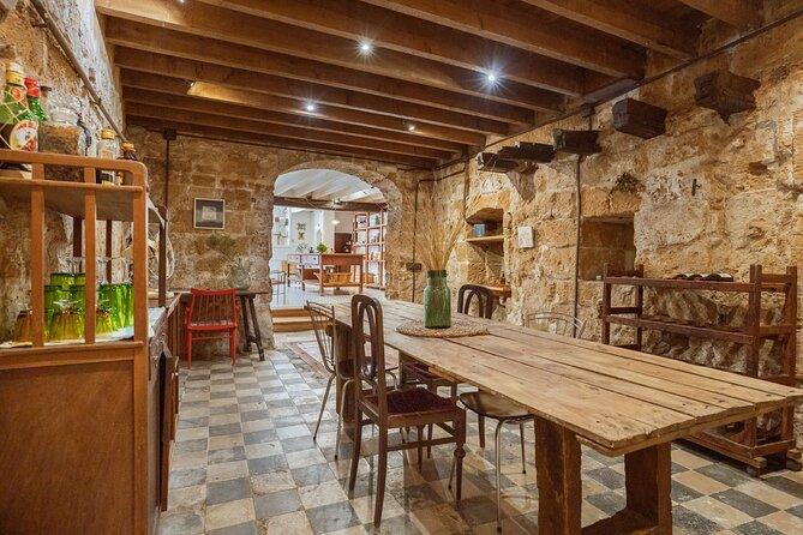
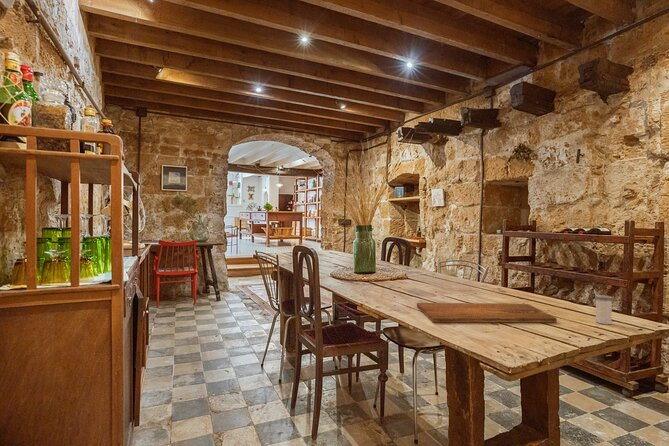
+ cutting board [416,302,558,323]
+ salt shaker [594,294,614,325]
